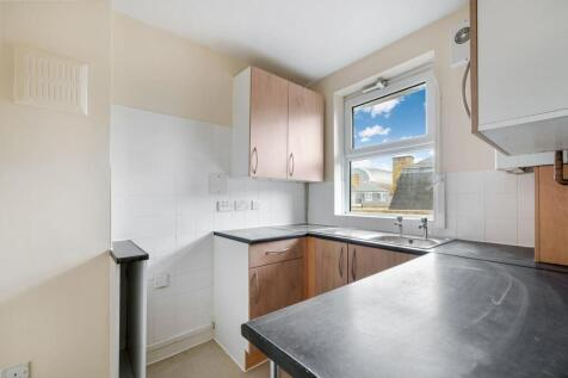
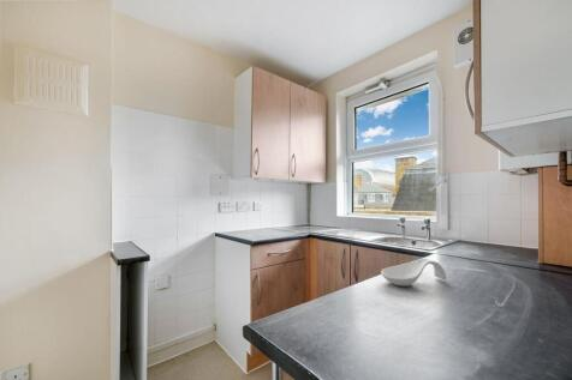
+ spoon rest [380,258,447,288]
